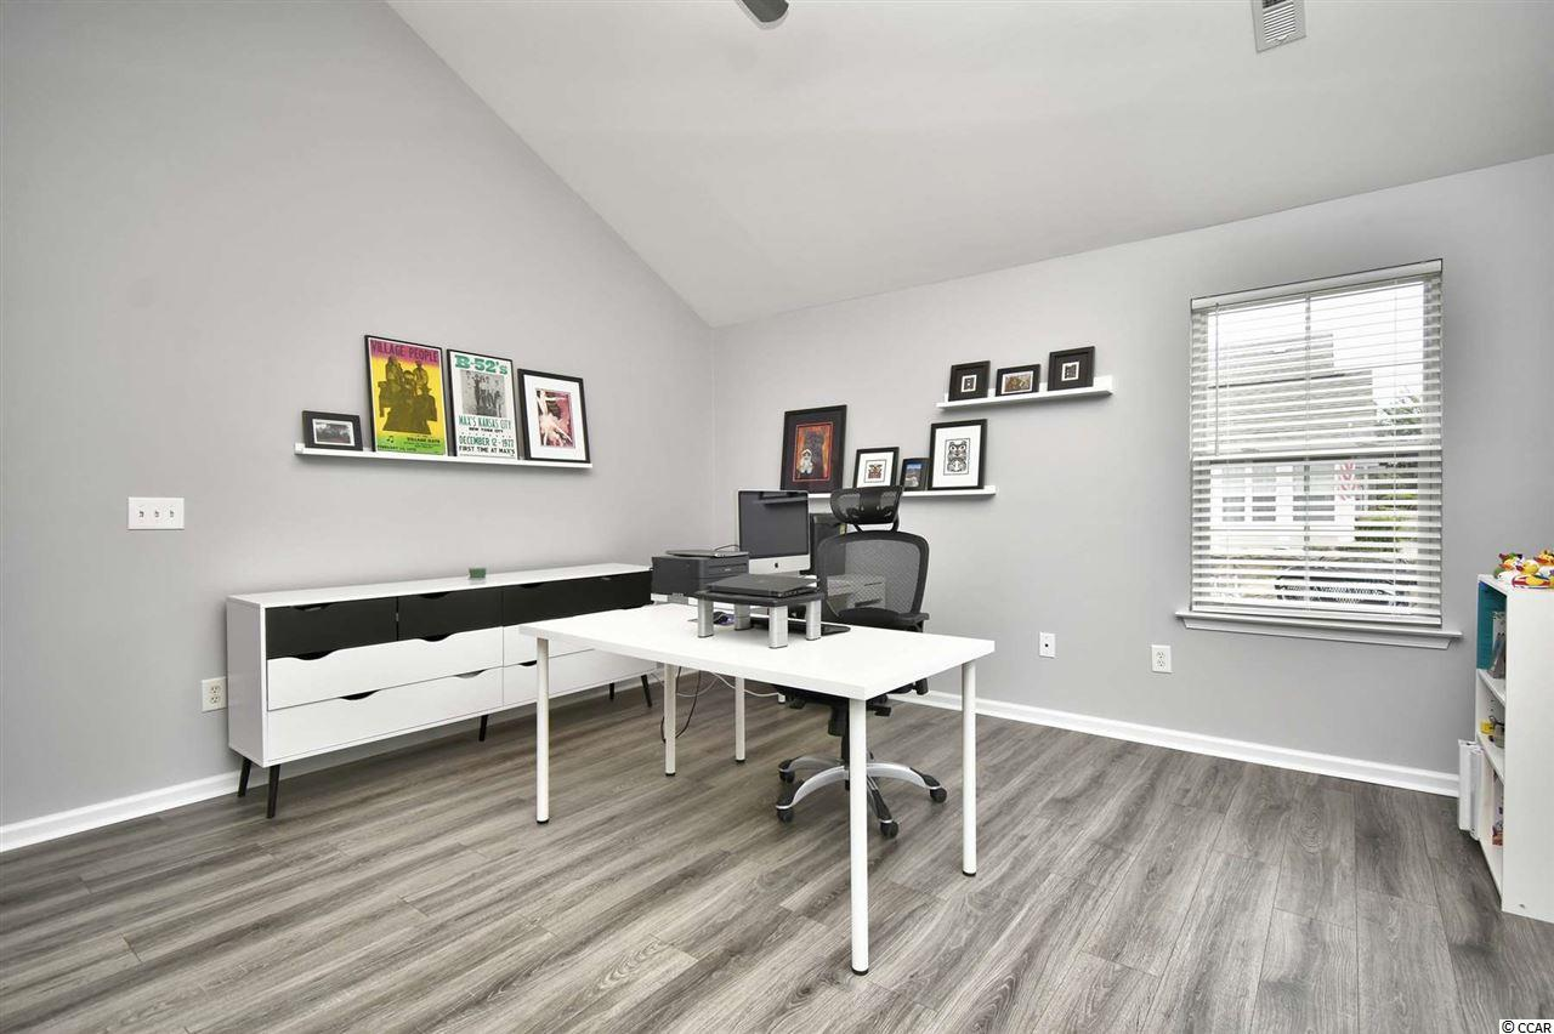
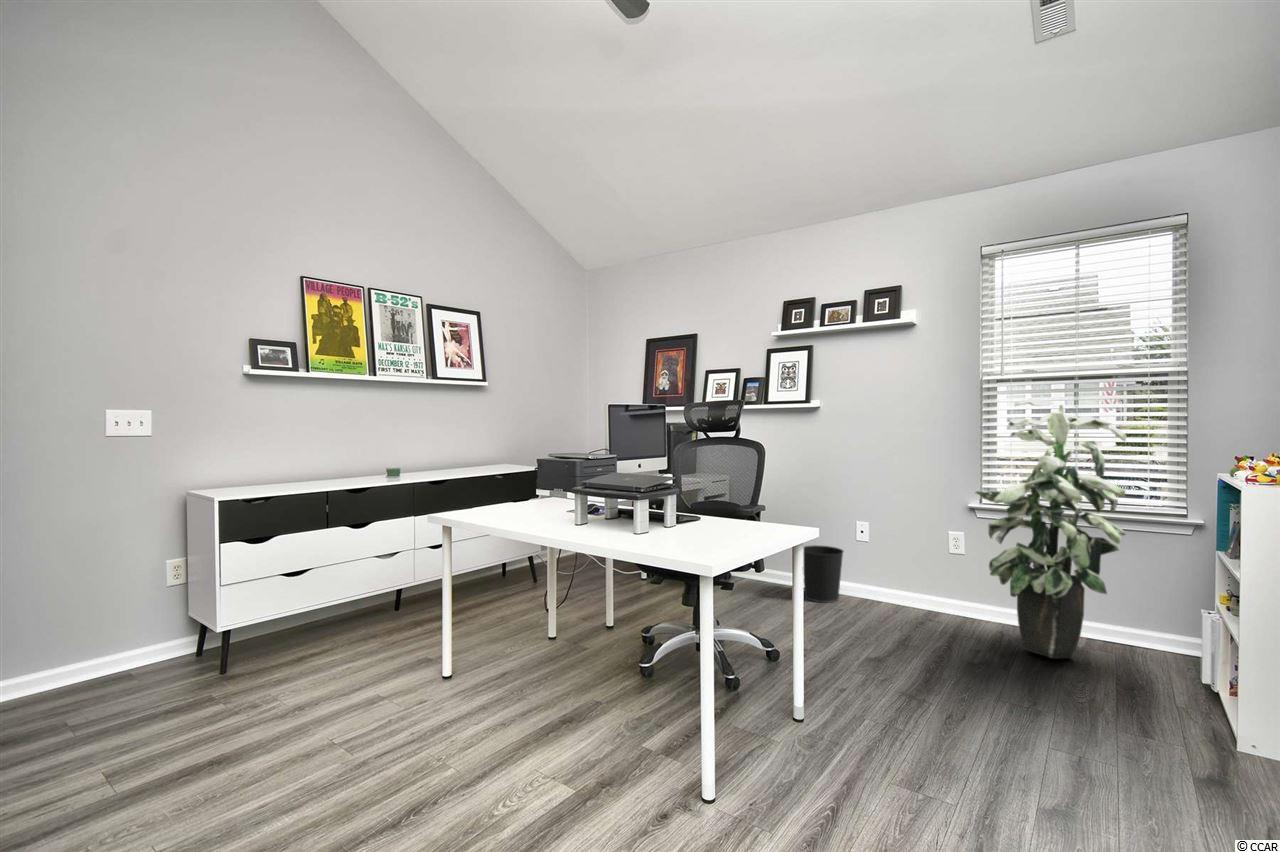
+ indoor plant [974,398,1127,660]
+ wastebasket [803,544,845,604]
